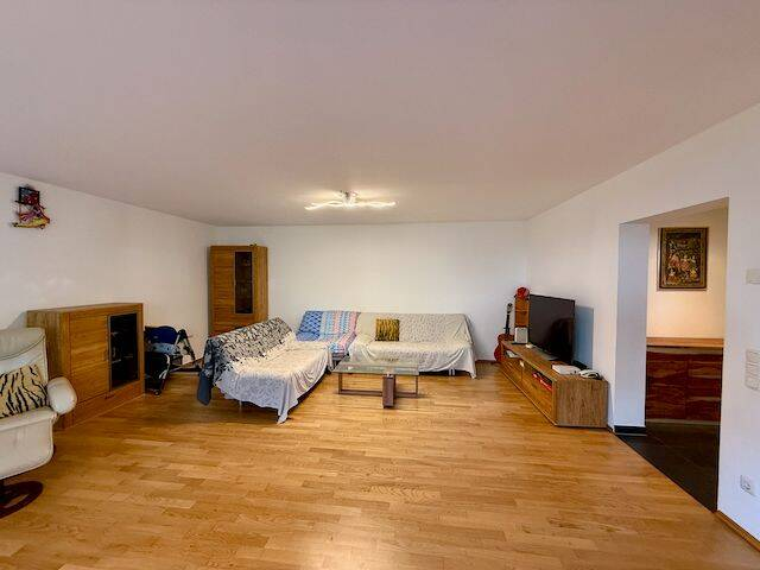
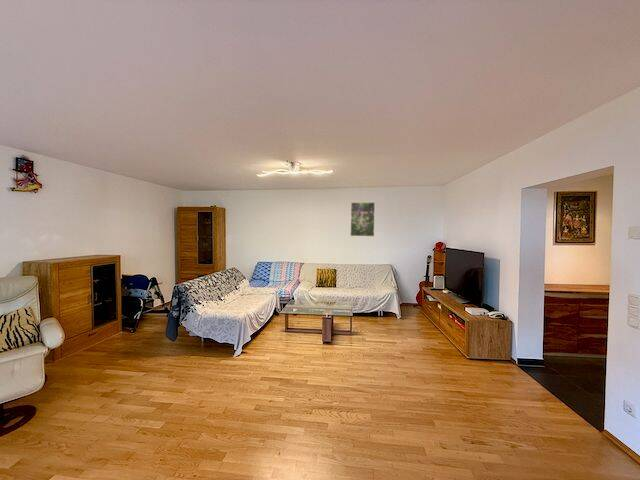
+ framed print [349,201,376,237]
